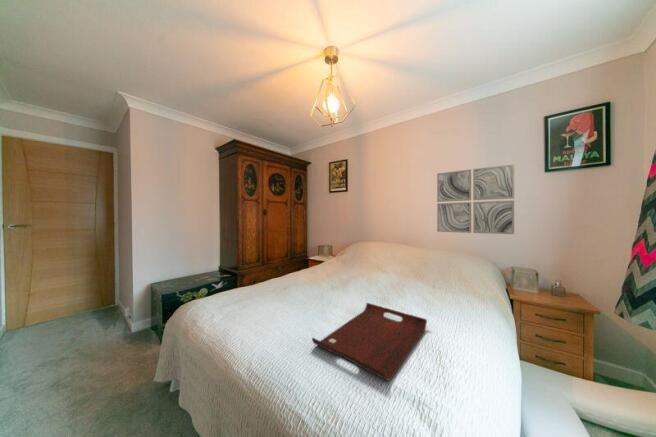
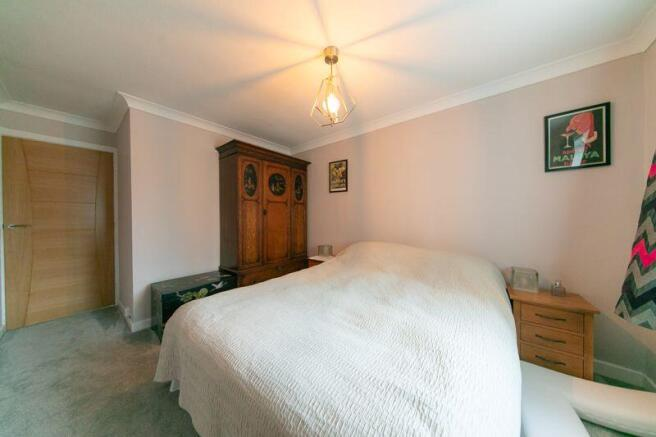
- wall art [436,163,515,235]
- serving tray [311,302,428,382]
